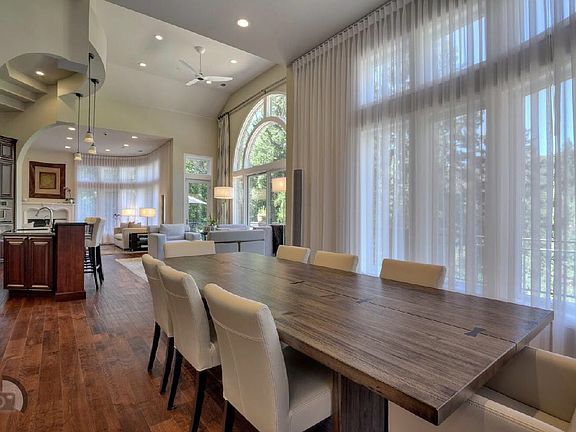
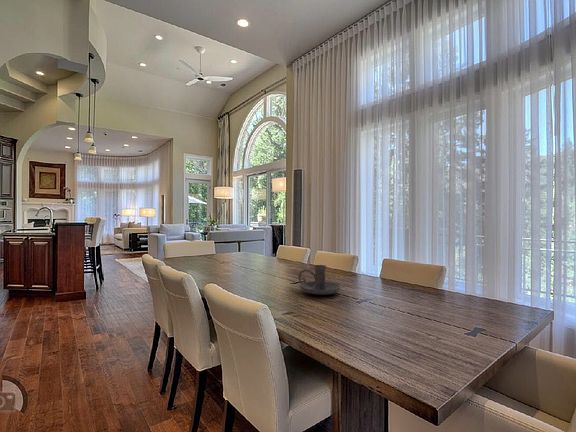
+ candle holder [298,264,342,296]
